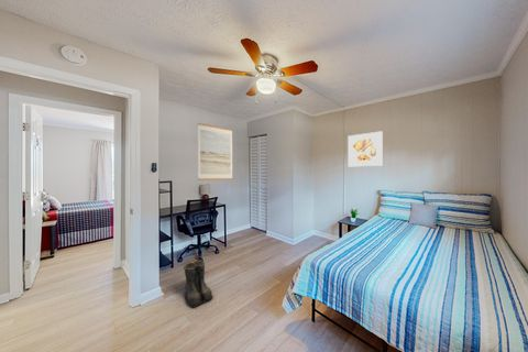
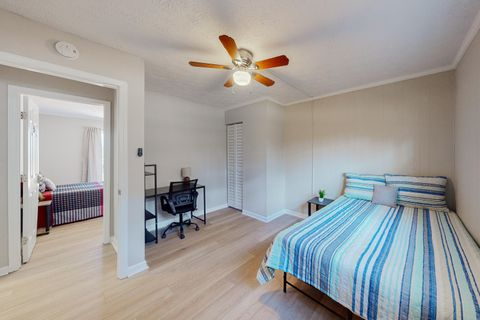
- boots [183,260,215,308]
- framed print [346,130,384,167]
- wall art [197,122,233,182]
